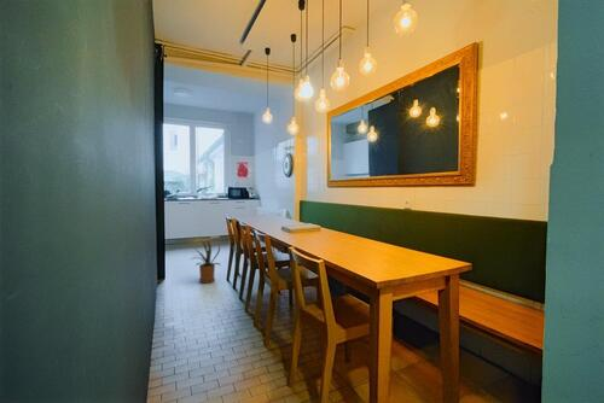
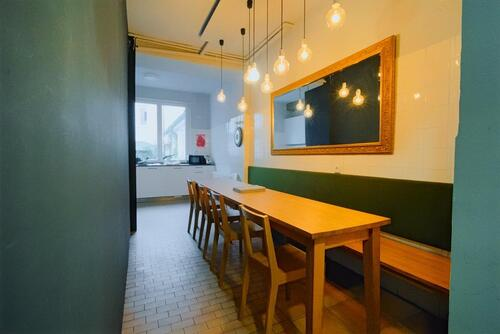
- house plant [190,238,221,285]
